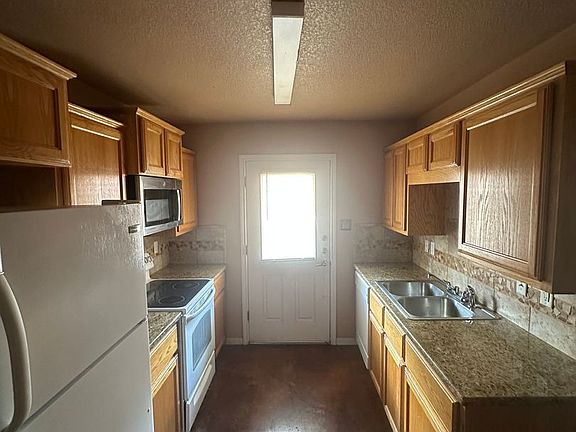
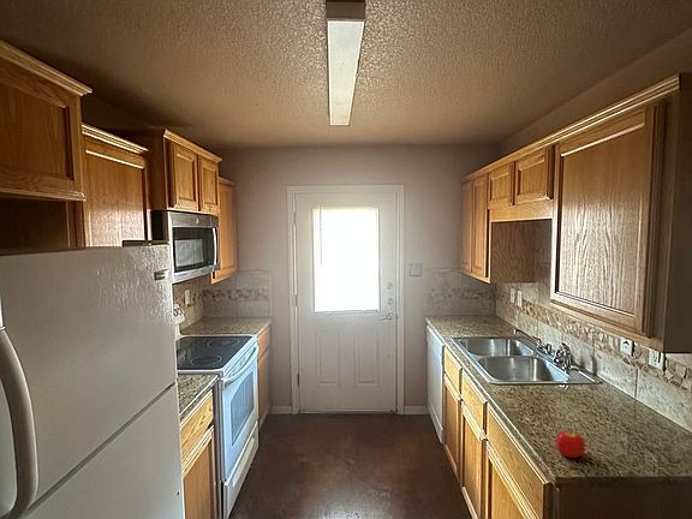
+ fruit [555,430,585,459]
